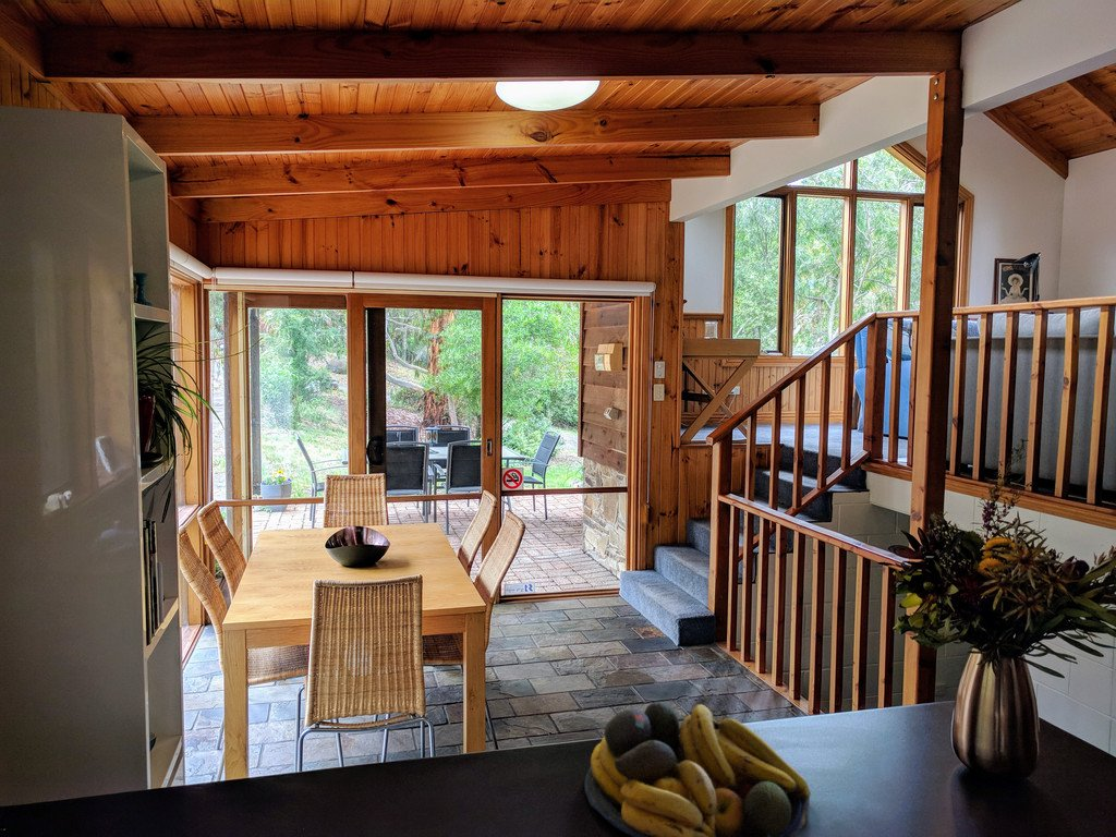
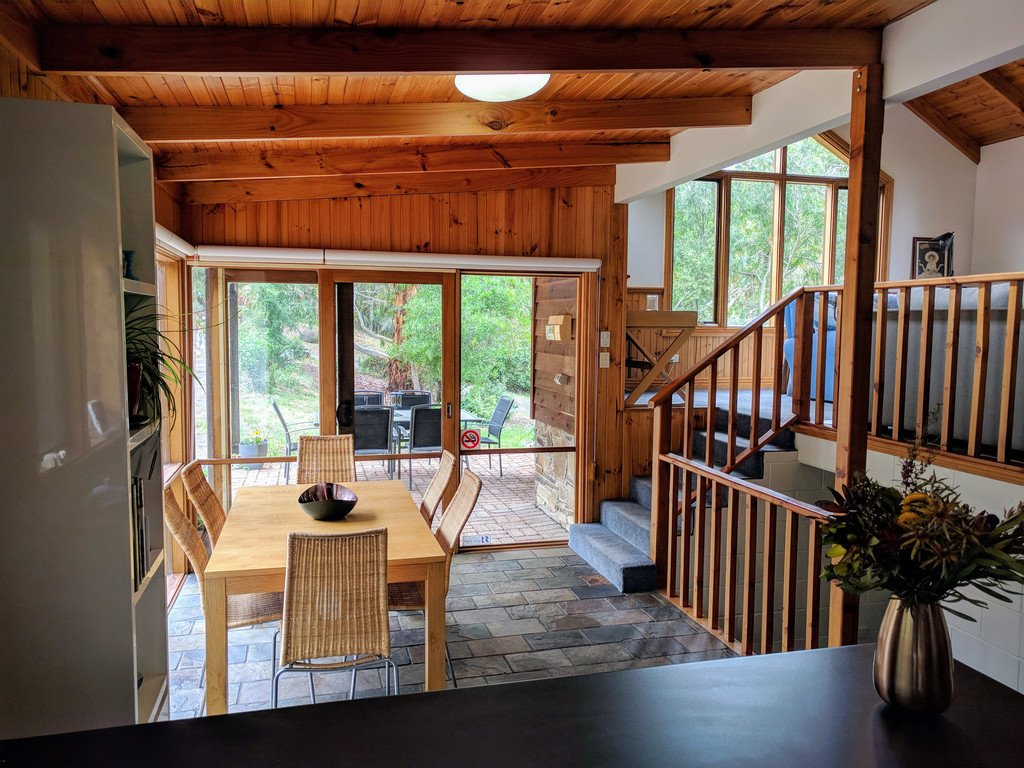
- fruit bowl [583,701,812,837]
